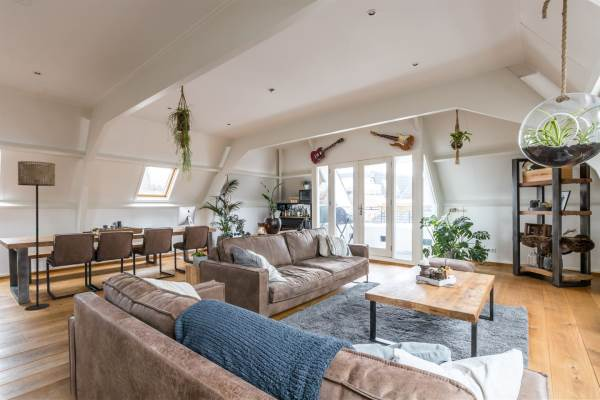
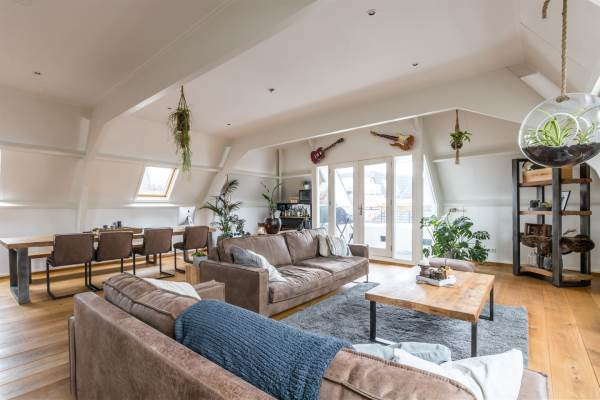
- floor lamp [17,160,56,312]
